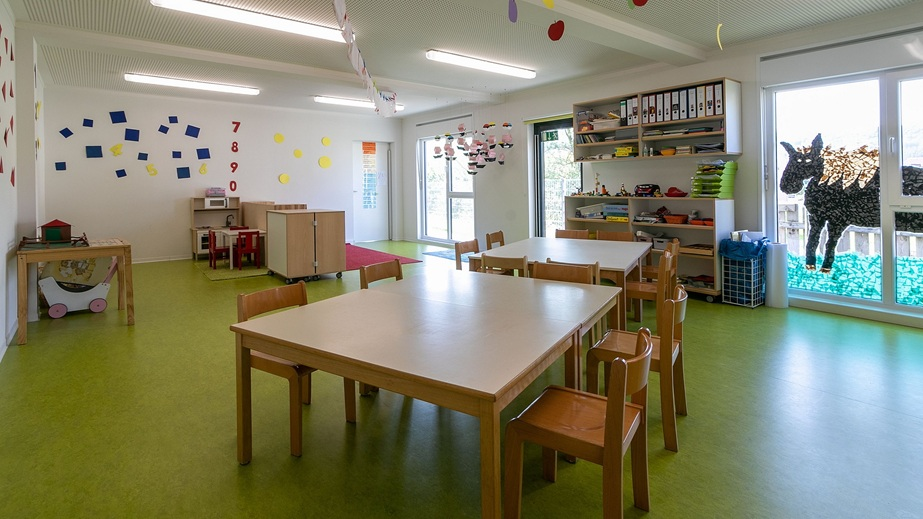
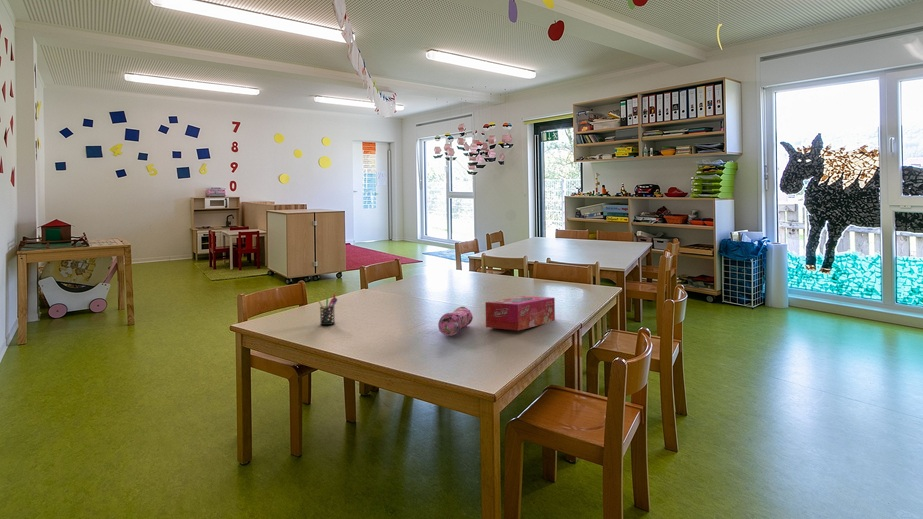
+ pencil case [437,306,474,337]
+ pen holder [315,293,339,326]
+ tissue box [484,295,556,332]
